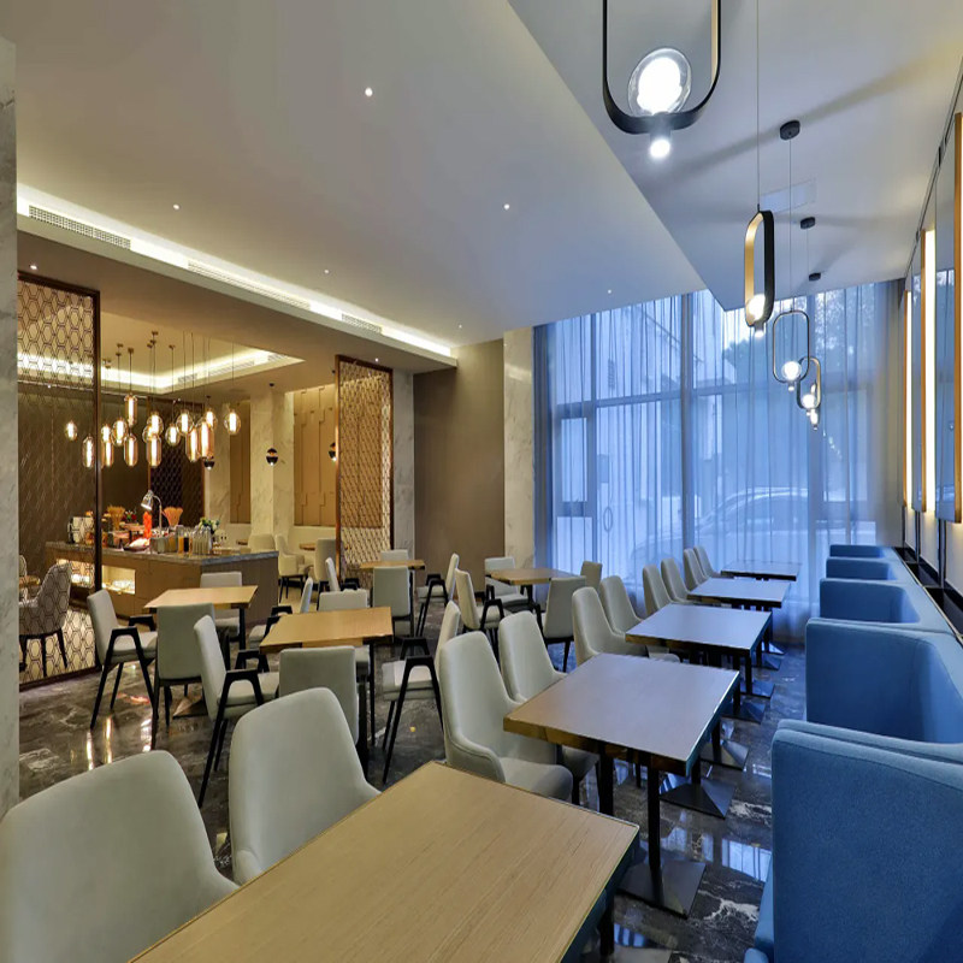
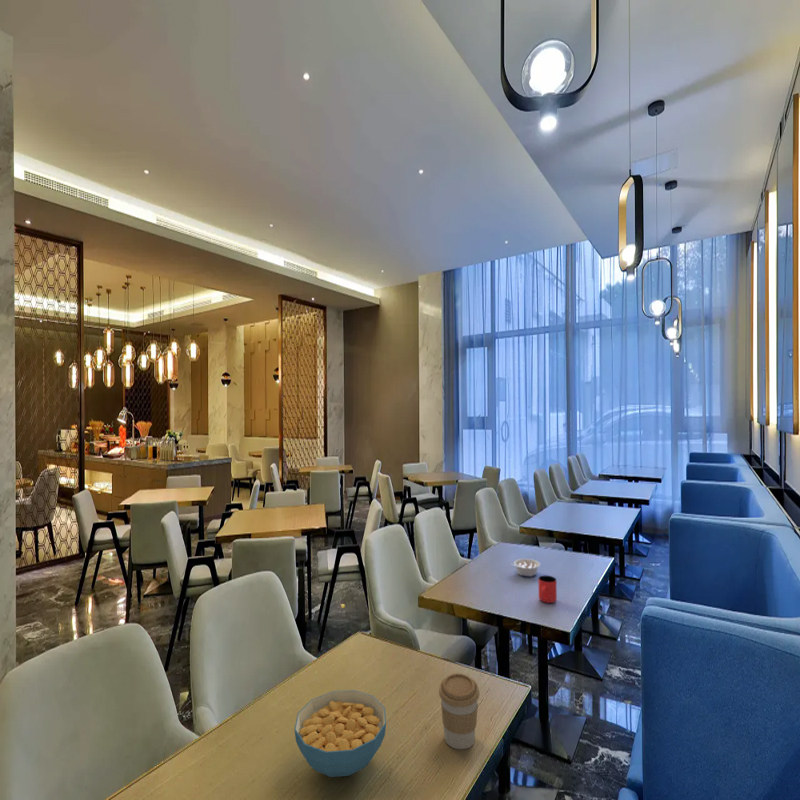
+ legume [511,558,541,578]
+ coffee cup [438,672,480,750]
+ cup [538,575,558,604]
+ cereal bowl [294,689,387,778]
